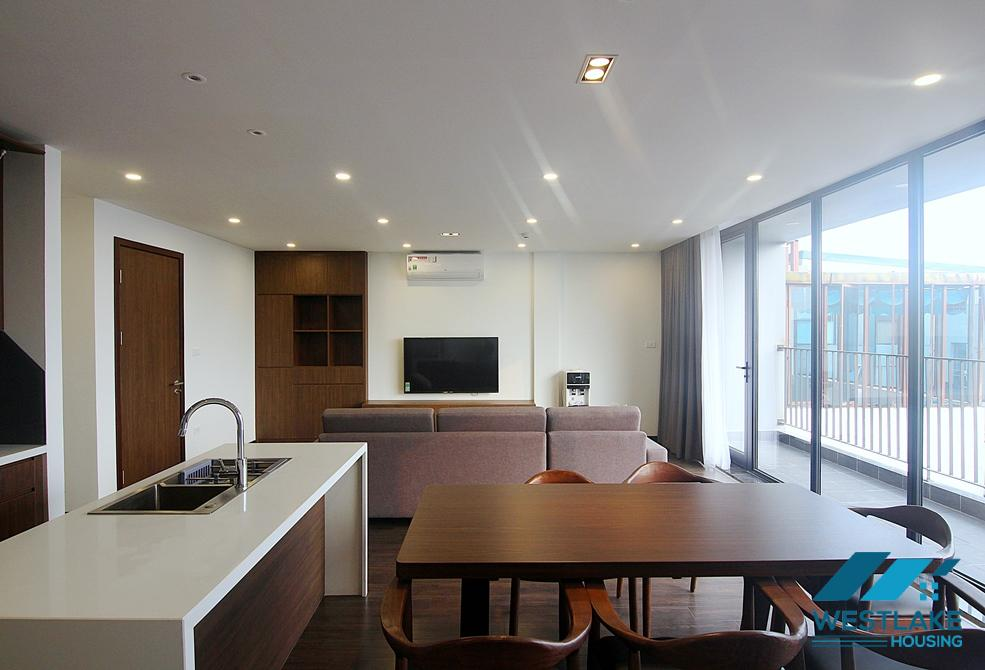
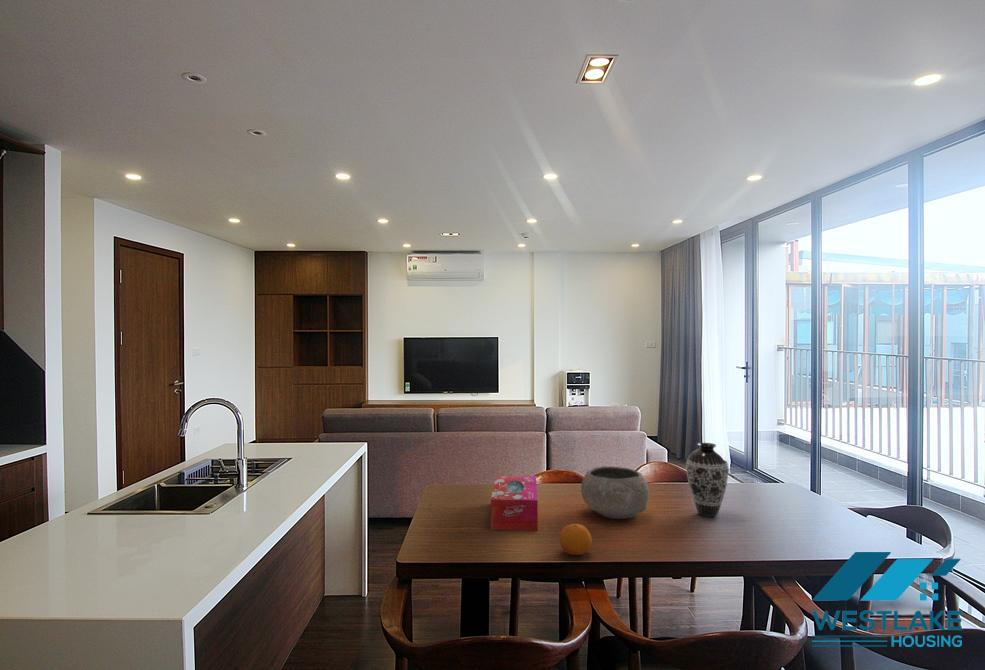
+ decorative vase [685,442,730,518]
+ bowl [580,465,650,520]
+ fruit [558,523,593,556]
+ tissue box [490,475,539,532]
